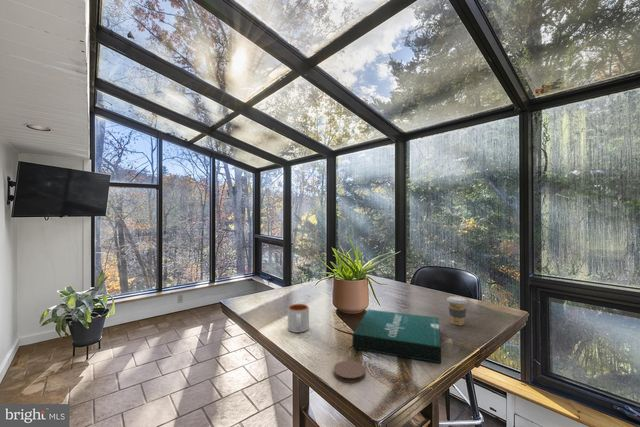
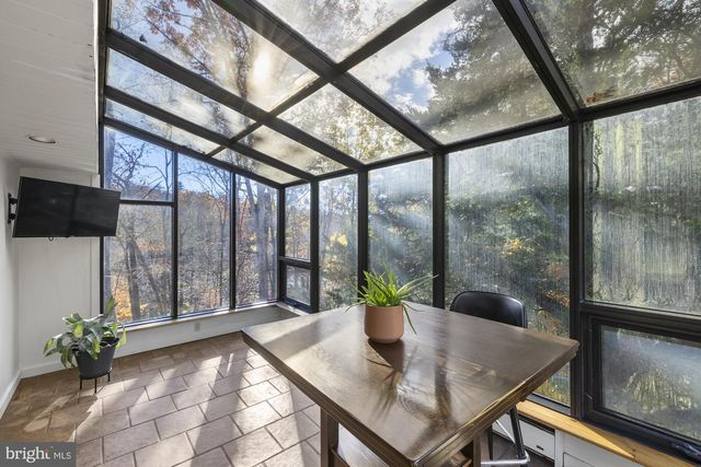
- coaster [333,360,367,383]
- coffee cup [446,295,469,326]
- mug [287,303,310,334]
- pizza box [352,309,442,364]
